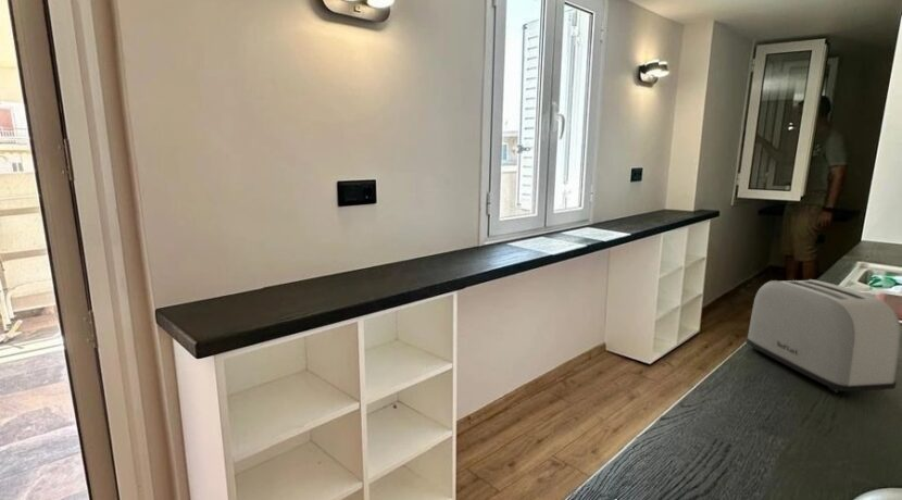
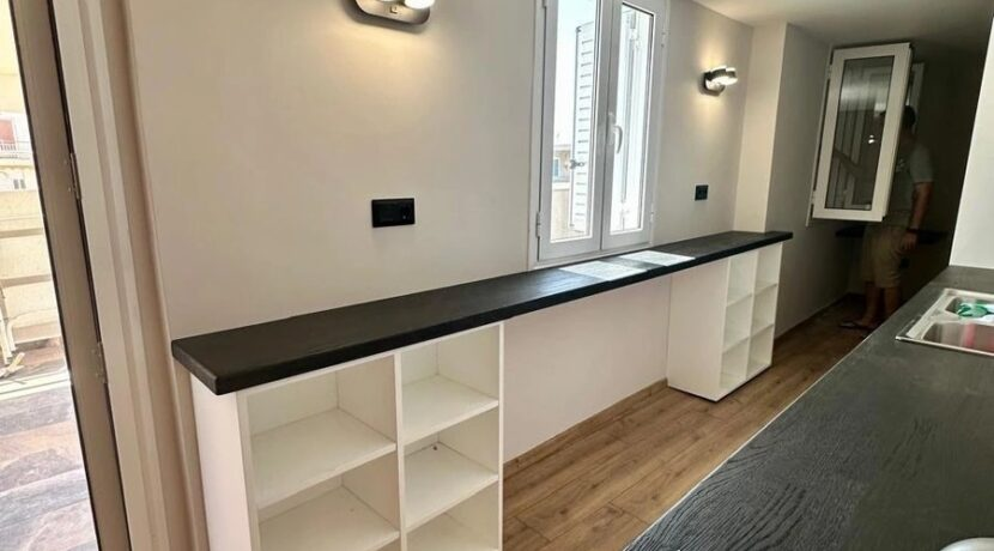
- toaster [744,278,902,393]
